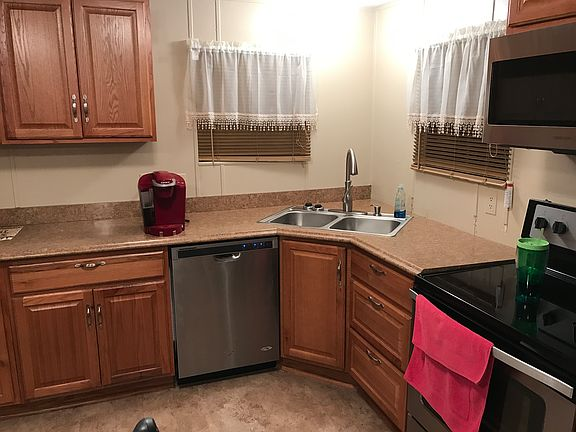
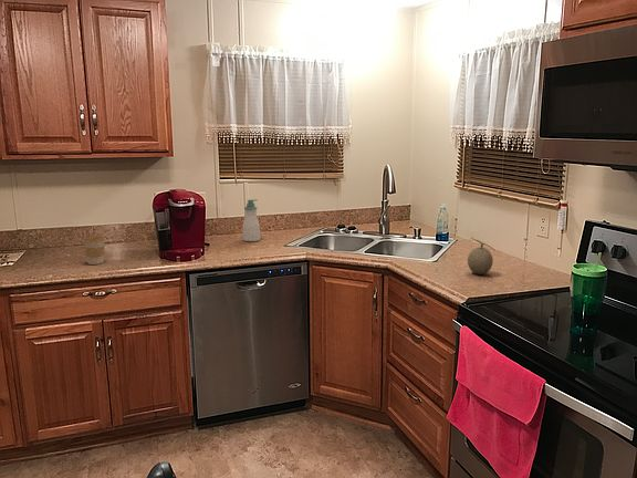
+ soap bottle [241,198,261,242]
+ fruit [467,237,497,276]
+ coffee cup [82,235,105,266]
